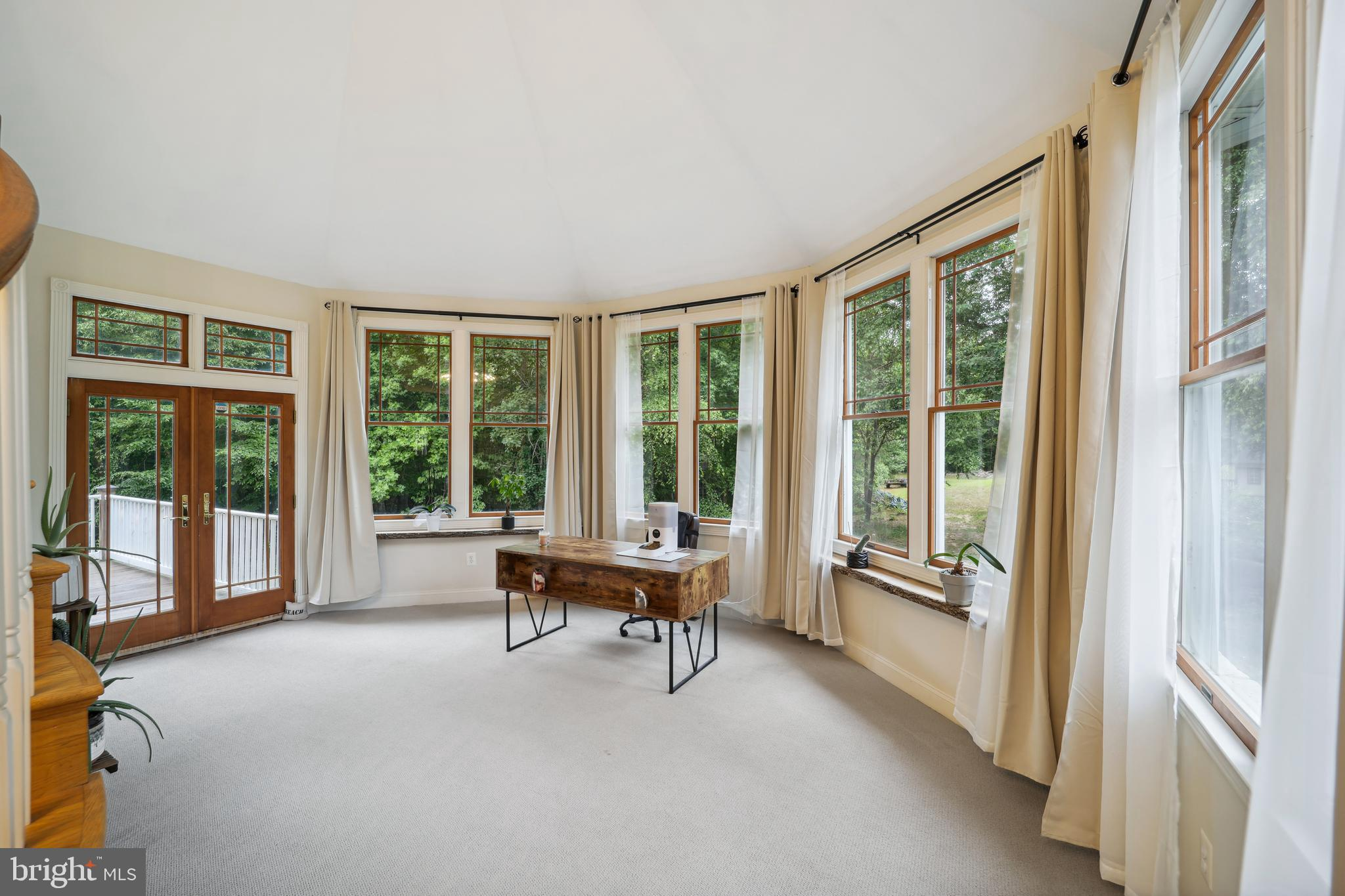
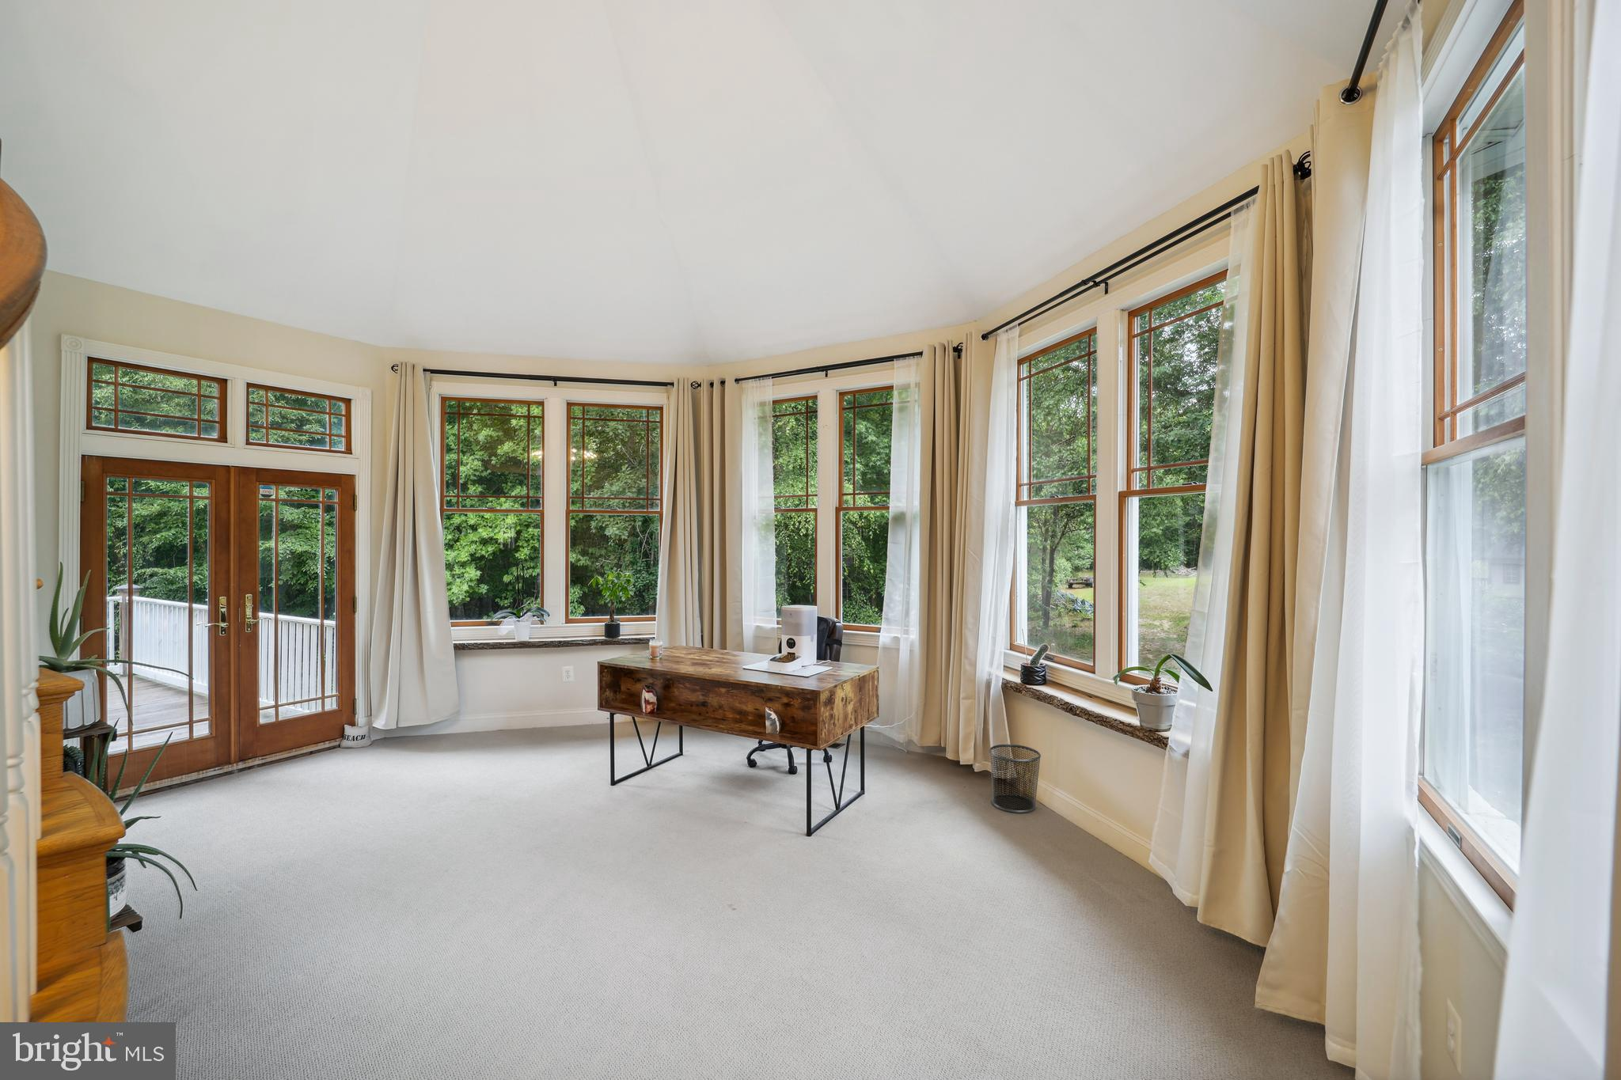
+ waste bin [988,744,1041,814]
